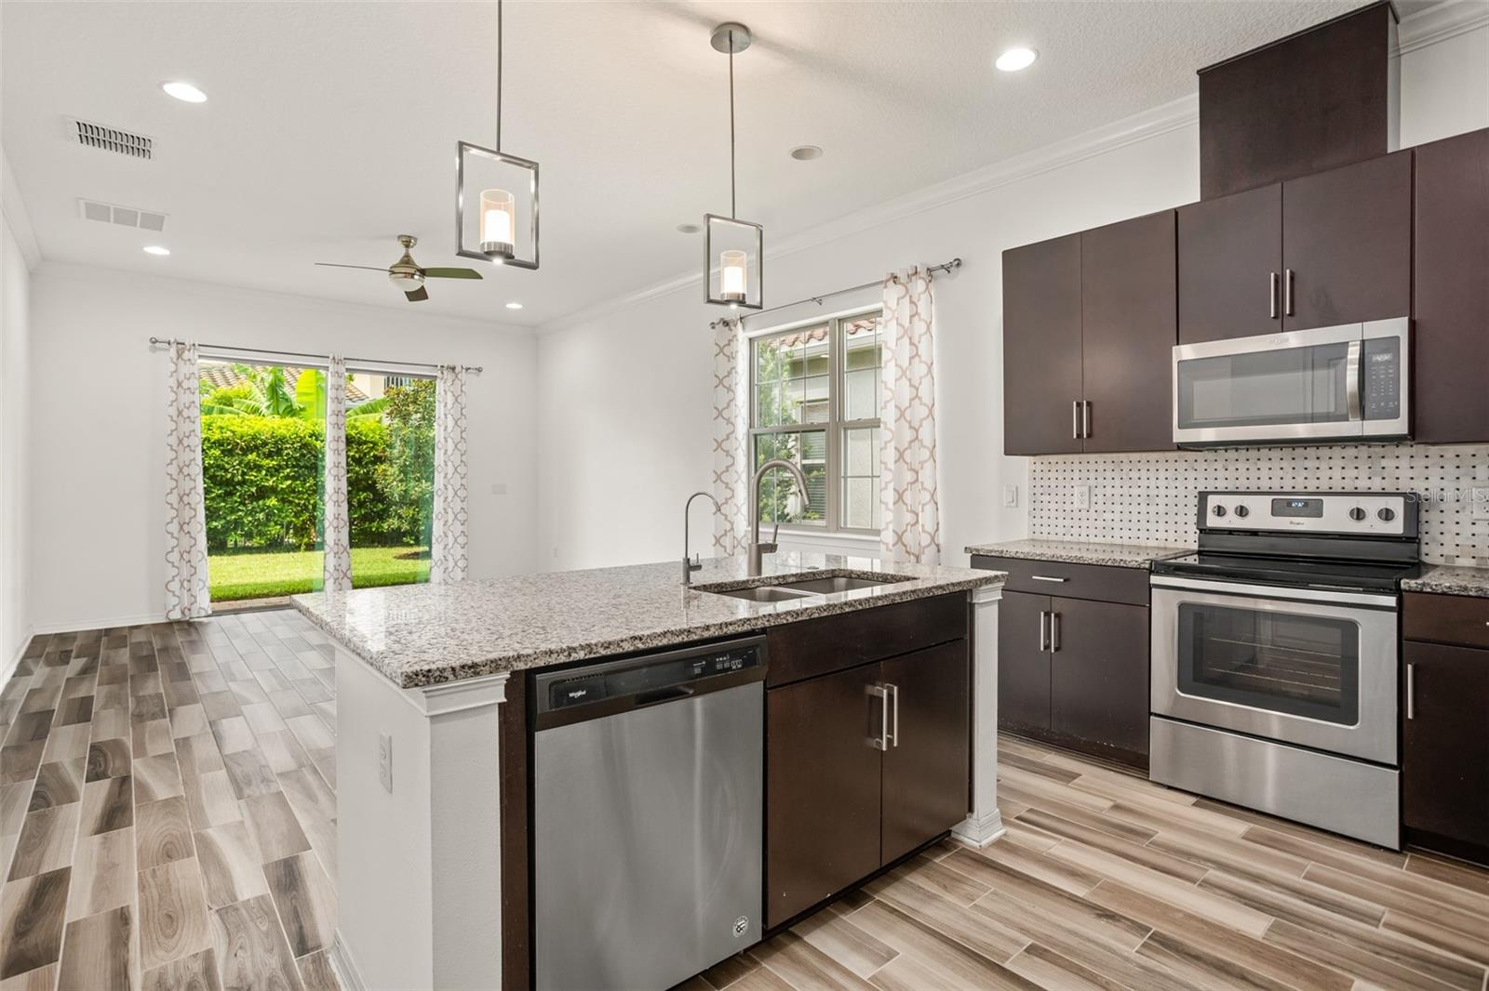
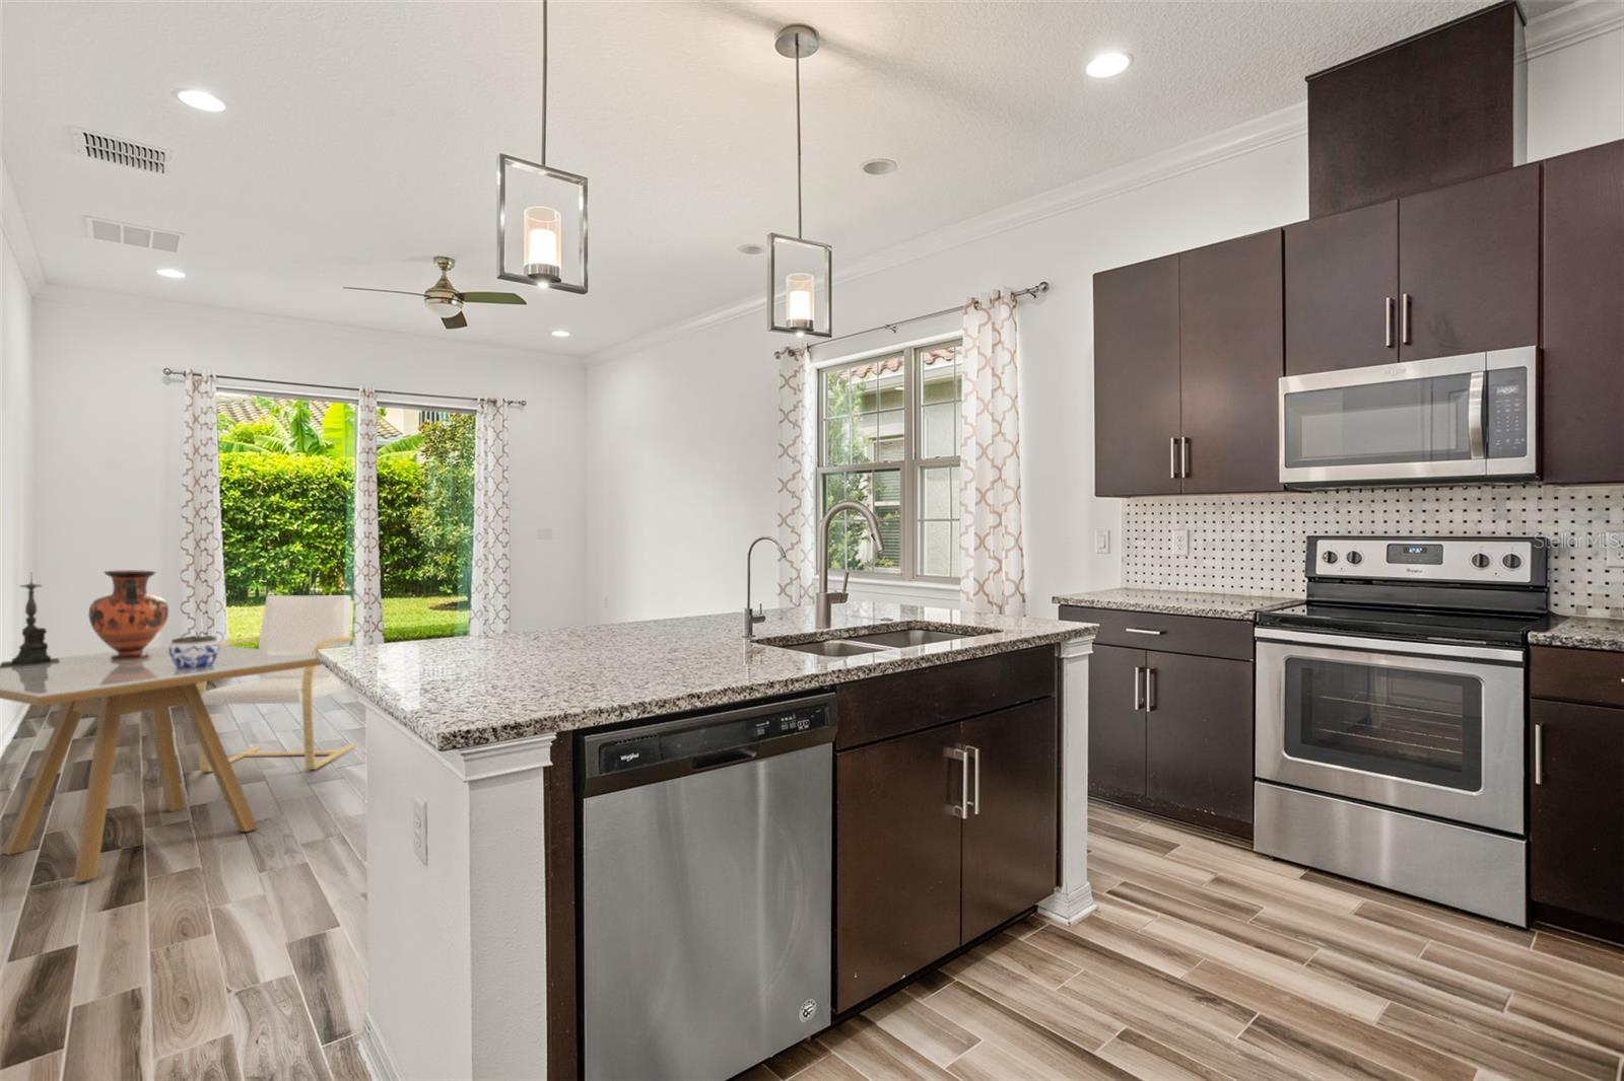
+ jar [169,635,220,668]
+ candle holder [0,573,59,667]
+ chair [196,595,357,773]
+ vase [87,569,169,660]
+ dining table [0,645,322,883]
